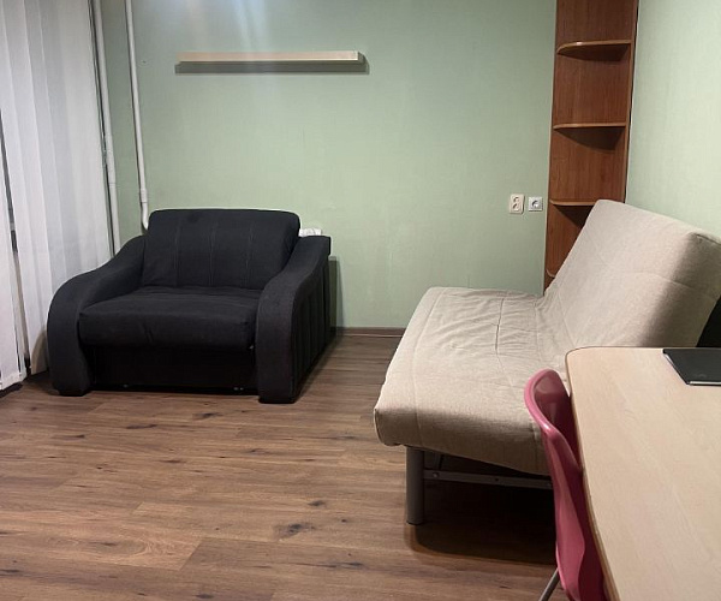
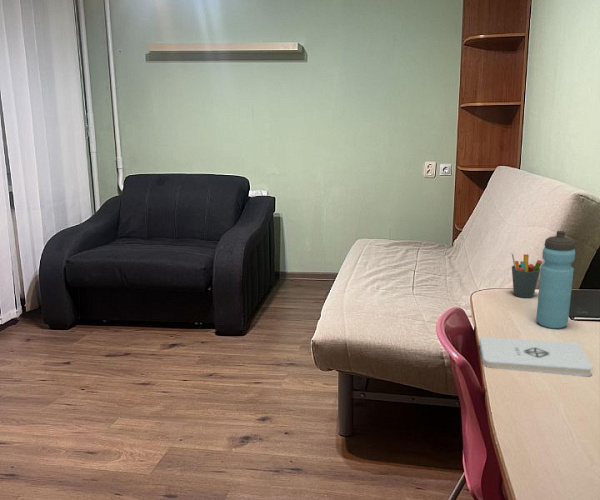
+ water bottle [535,230,576,330]
+ pen holder [510,252,543,299]
+ notepad [478,336,593,377]
